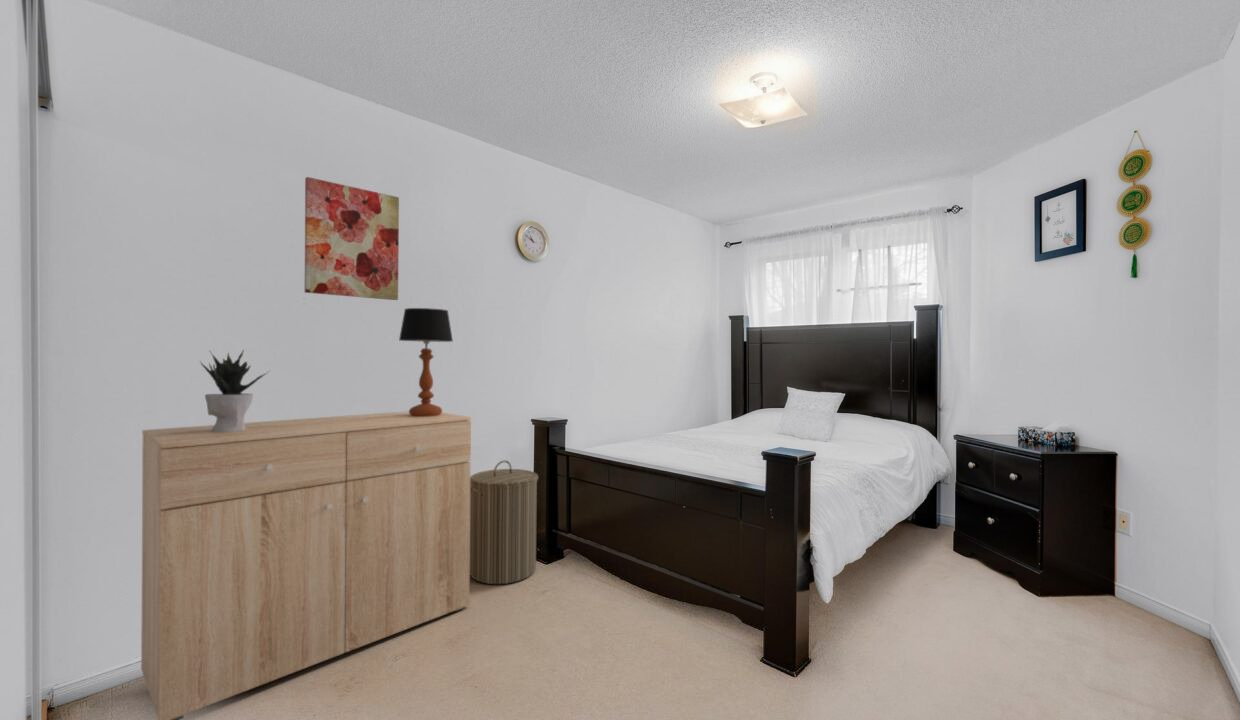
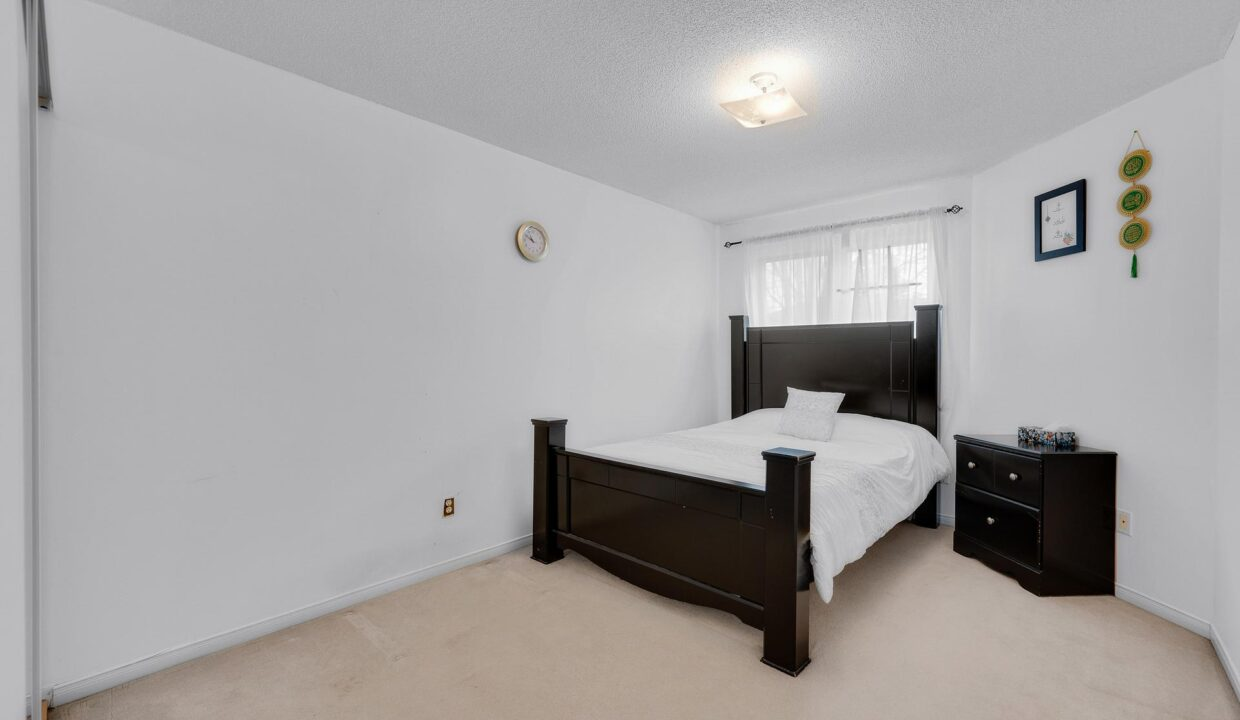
- dresser [140,410,472,720]
- potted plant [199,348,271,432]
- wall art [304,176,400,301]
- laundry hamper [470,459,539,585]
- table lamp [398,307,454,417]
